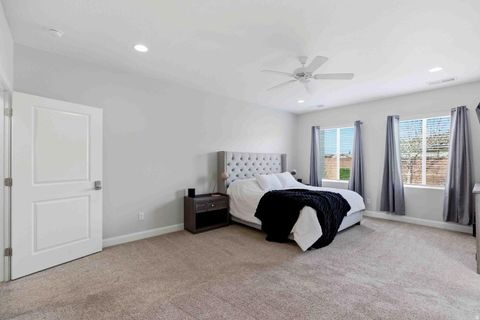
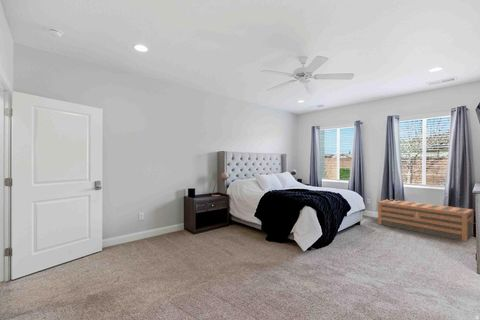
+ storage bench [377,199,474,243]
